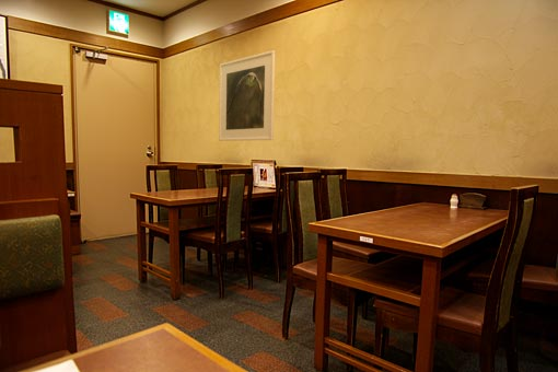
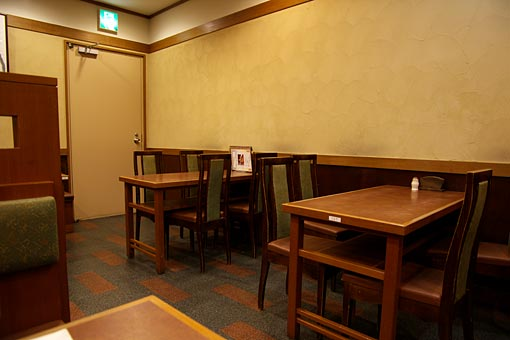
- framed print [218,49,276,142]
